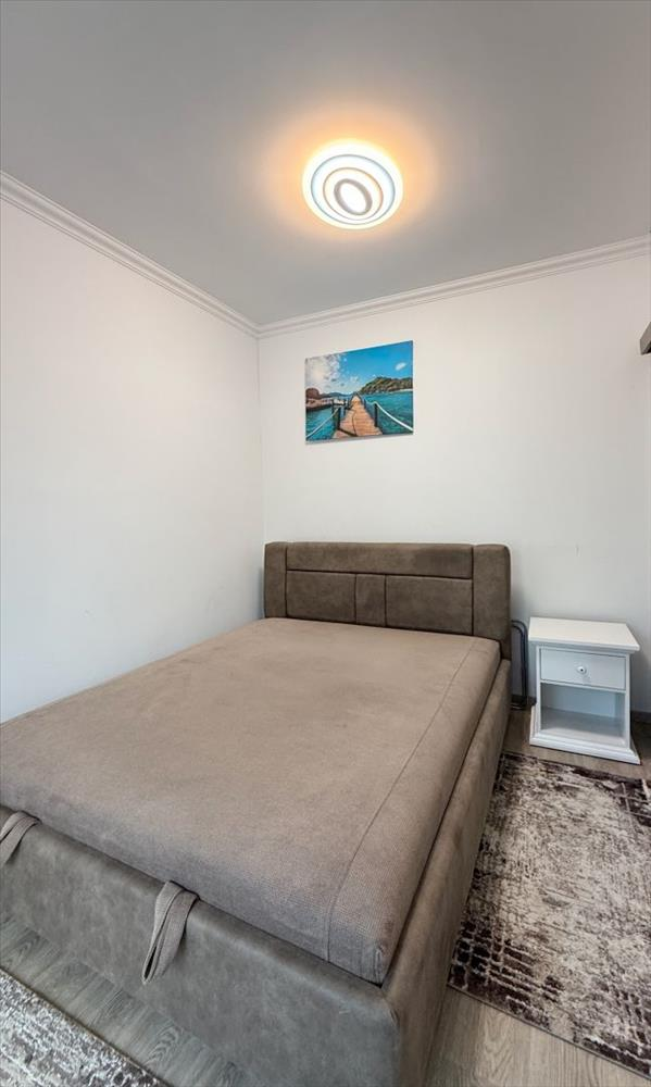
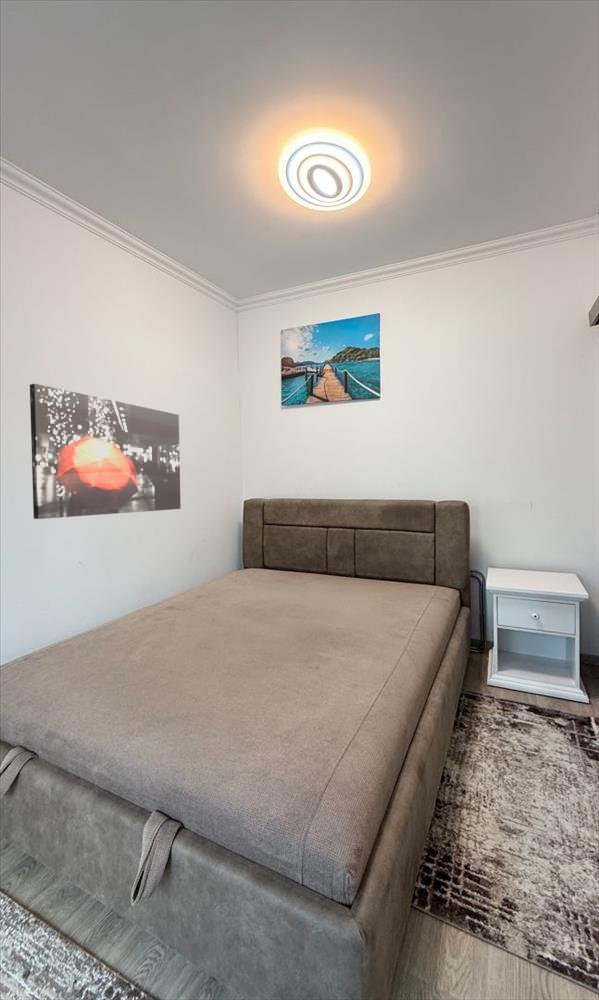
+ wall art [29,383,182,520]
